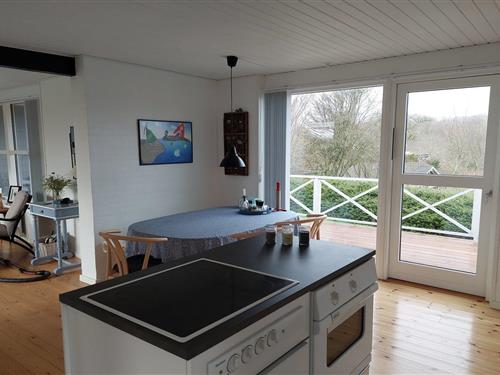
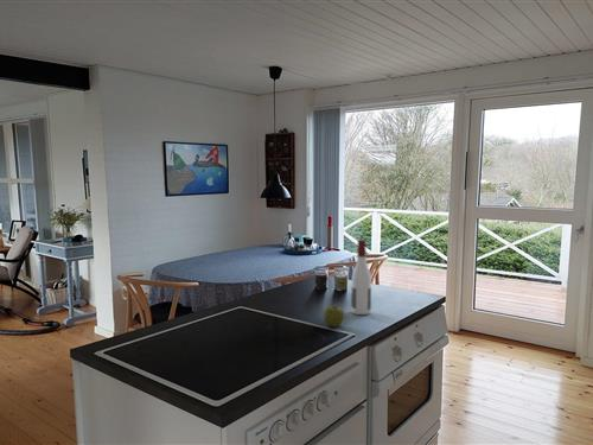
+ apple [323,305,345,328]
+ alcohol [350,239,372,316]
